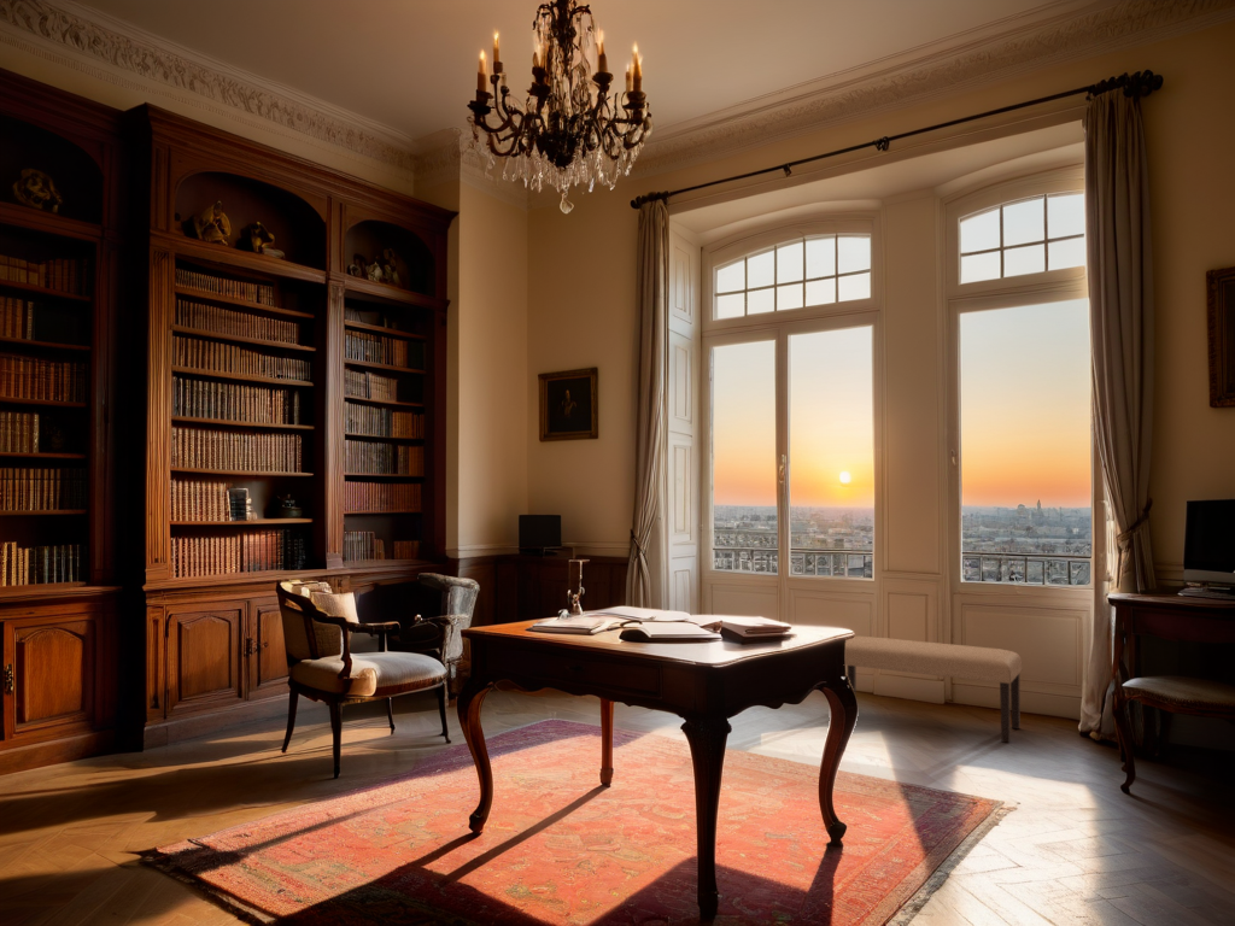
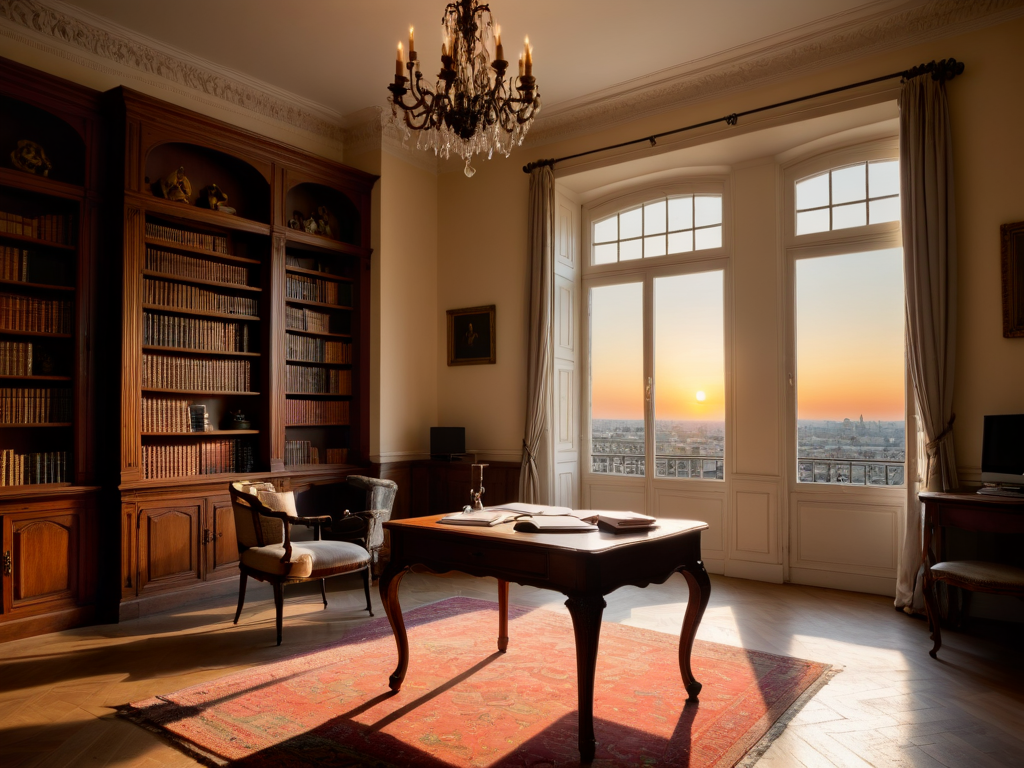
- bench [844,635,1023,745]
